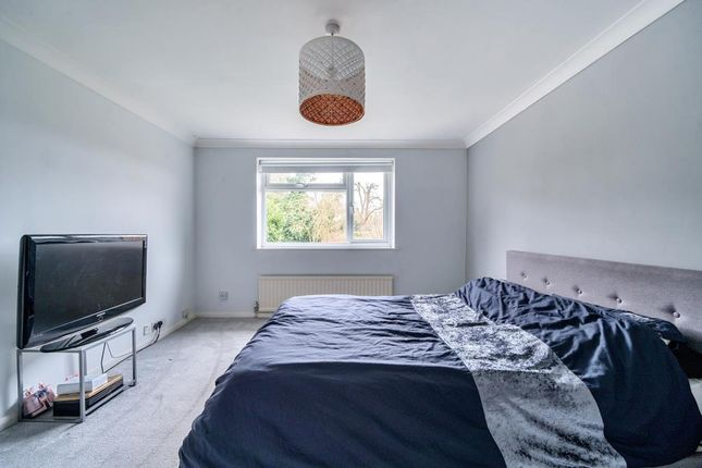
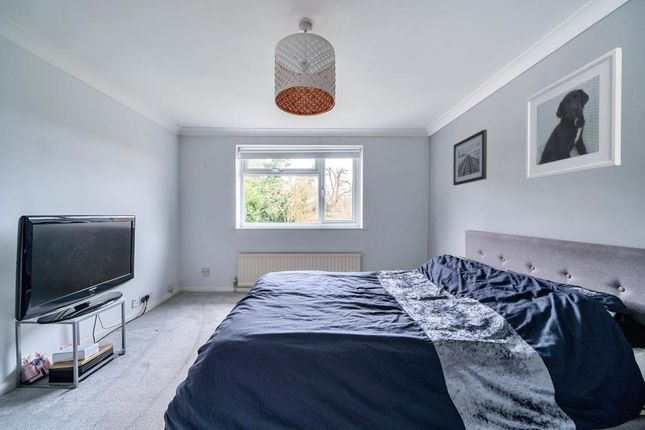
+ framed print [525,47,623,181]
+ wall art [452,128,488,186]
